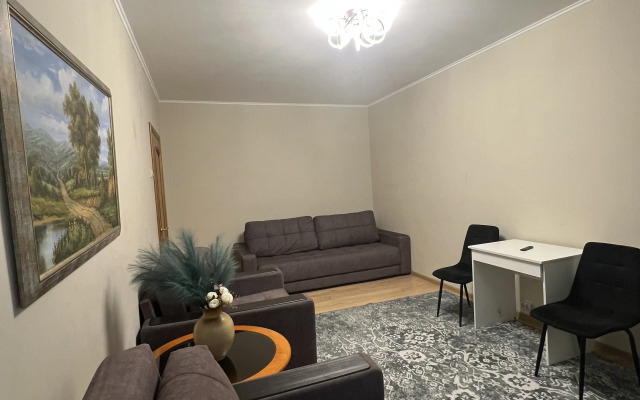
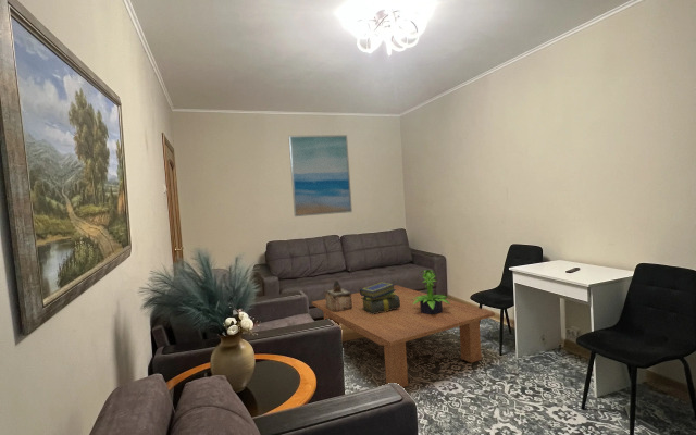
+ potted plant [412,269,450,314]
+ wall art [287,134,353,217]
+ decorative box [324,279,352,311]
+ coffee table [311,284,496,388]
+ stack of books [359,281,400,314]
